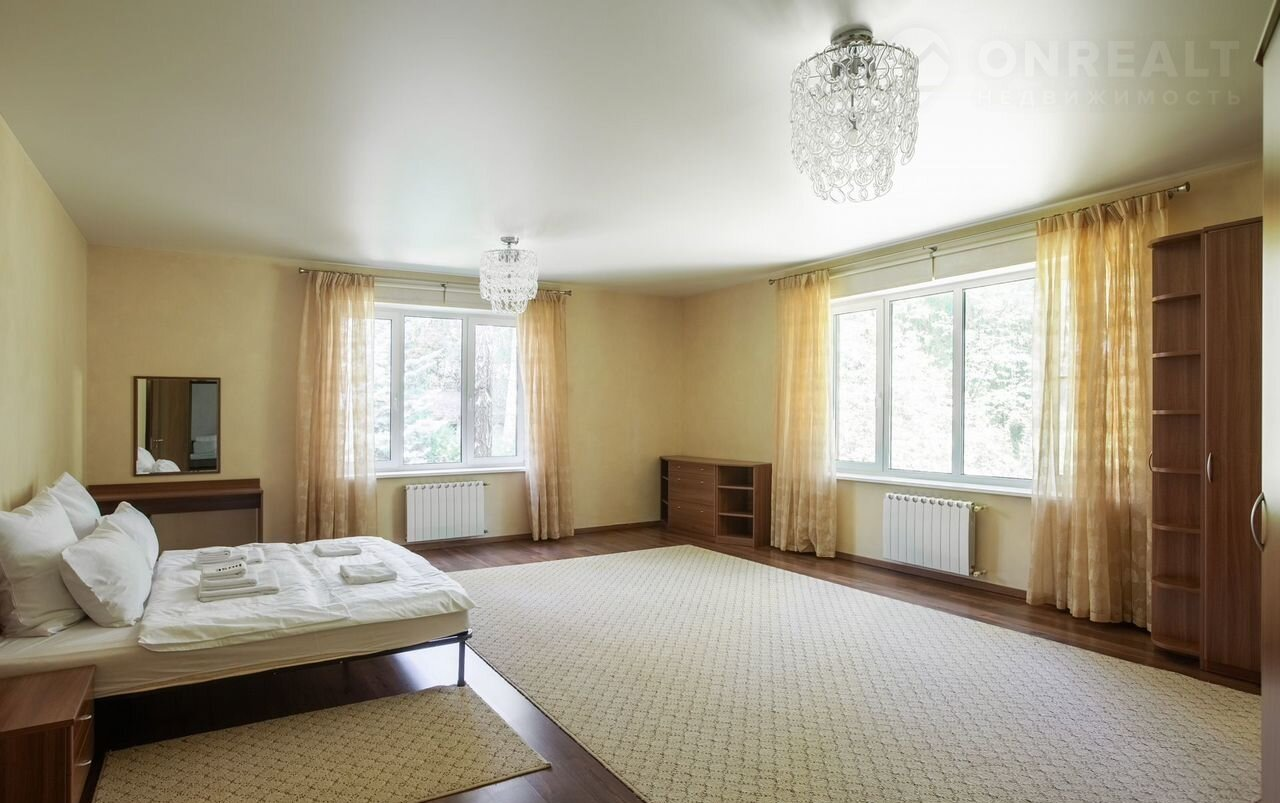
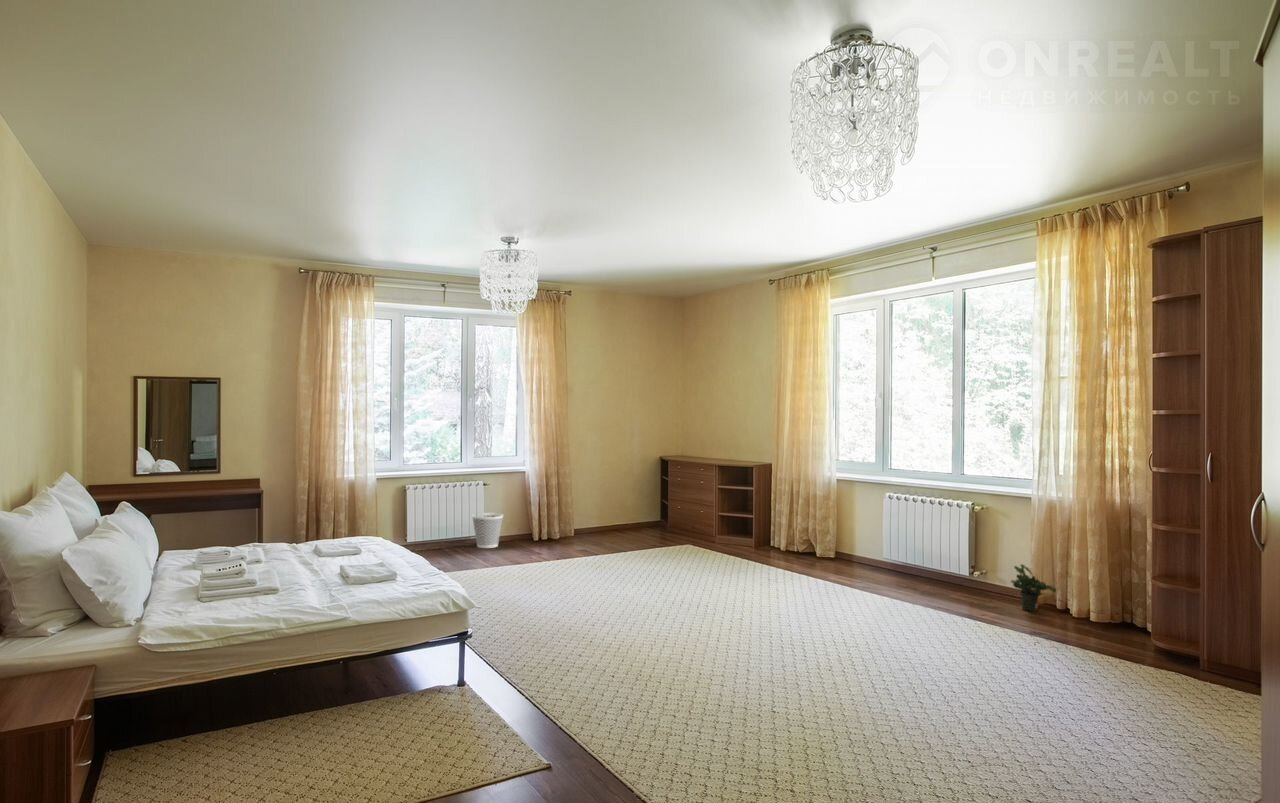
+ potted plant [1010,563,1057,612]
+ wastebasket [471,512,505,549]
